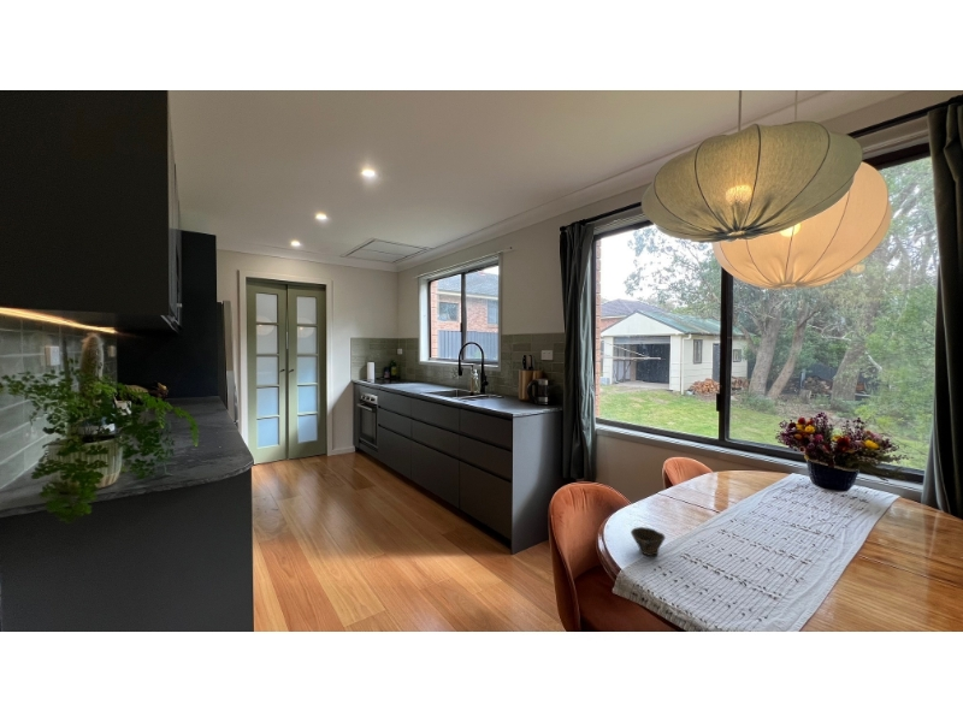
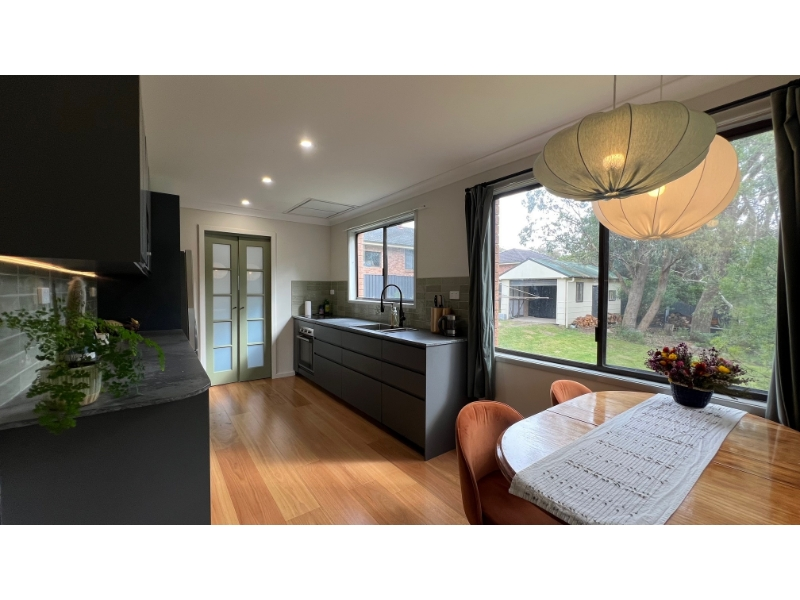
- cup [630,526,667,557]
